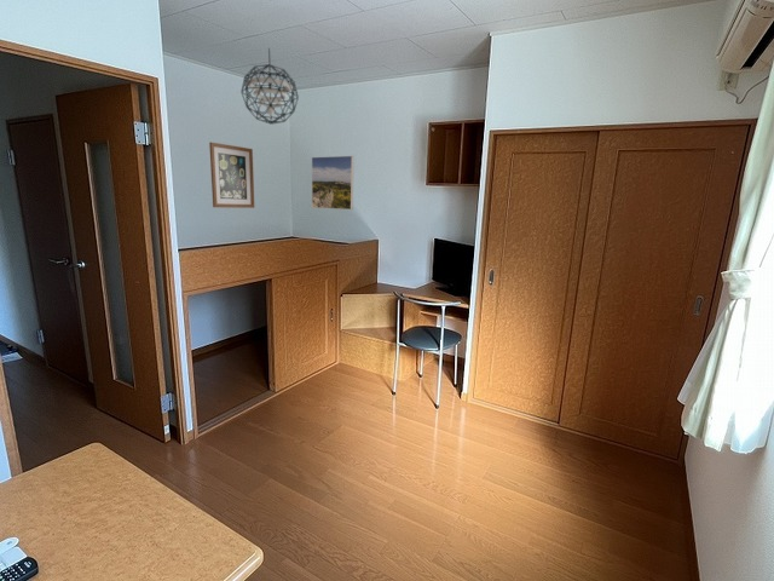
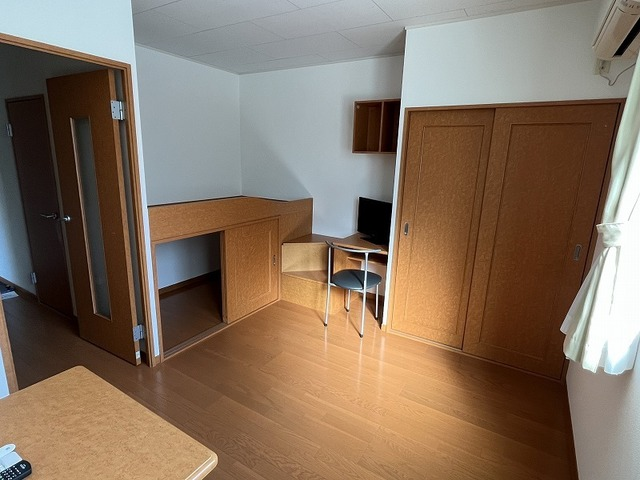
- pendant light [239,47,300,126]
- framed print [311,155,354,211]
- wall art [208,142,255,209]
